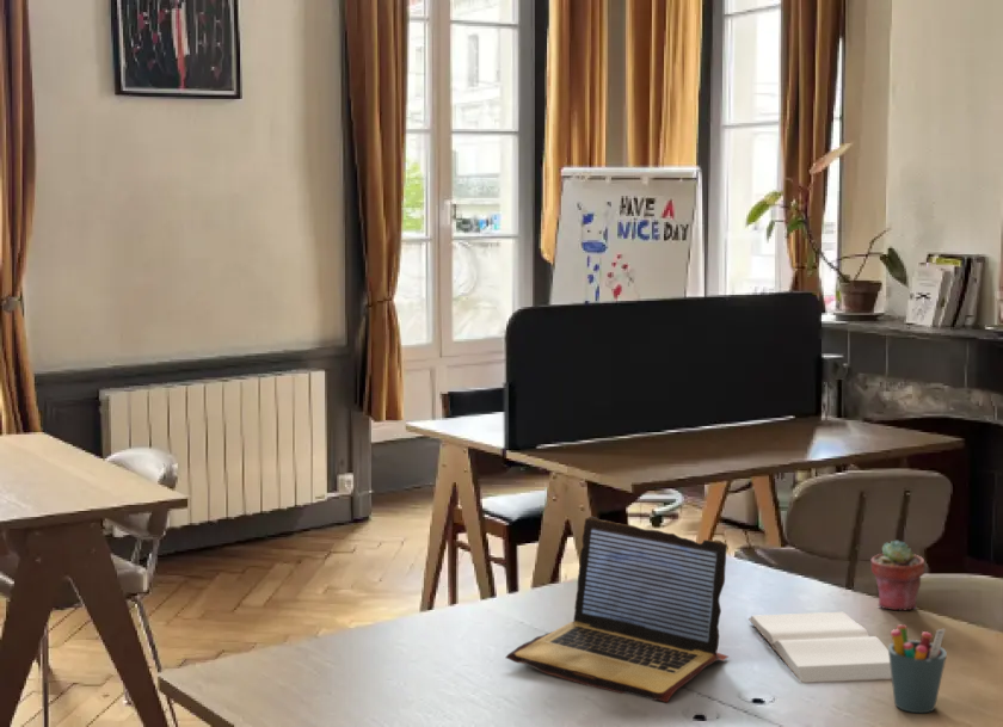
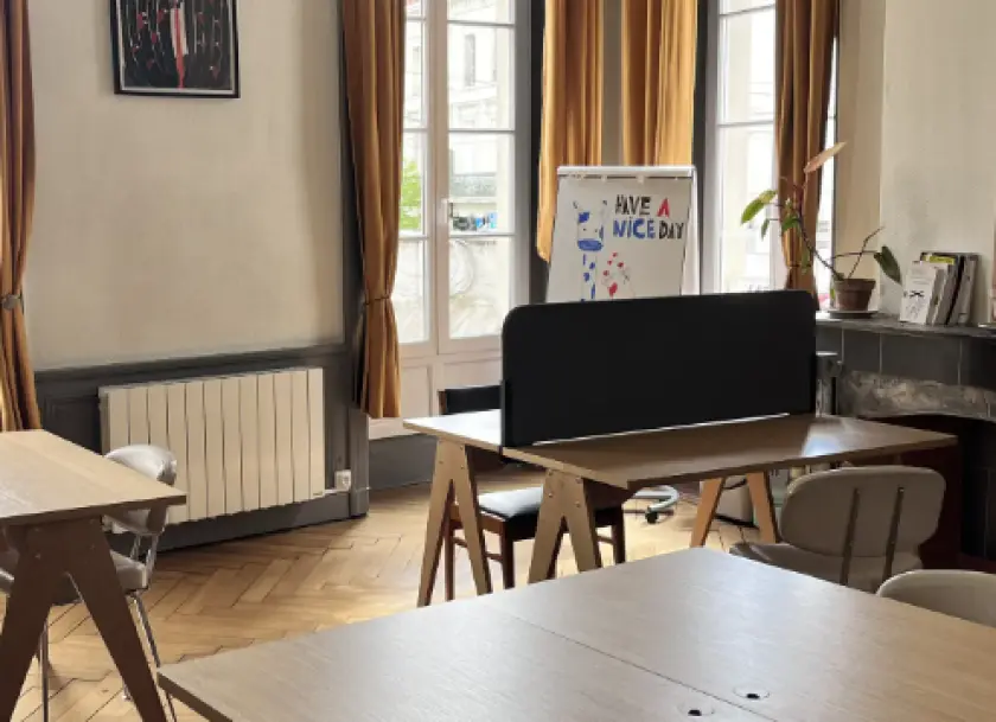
- potted succulent [870,540,927,611]
- pen holder [887,624,948,714]
- book [747,611,892,684]
- laptop [505,516,730,704]
